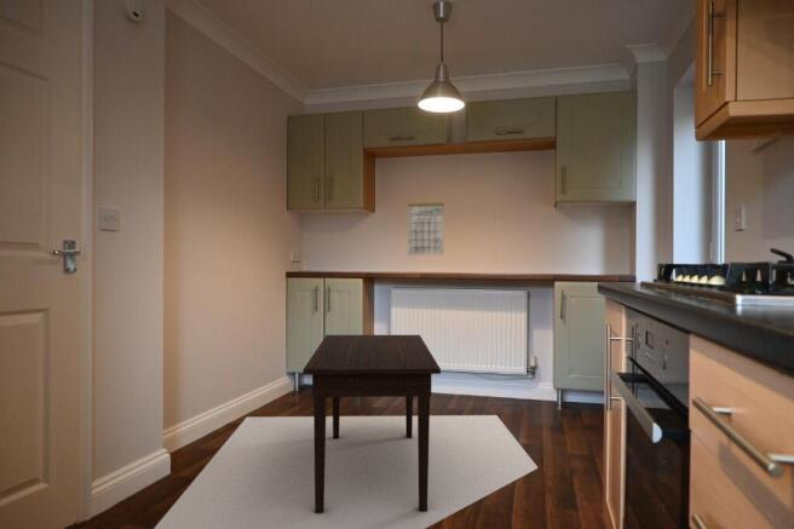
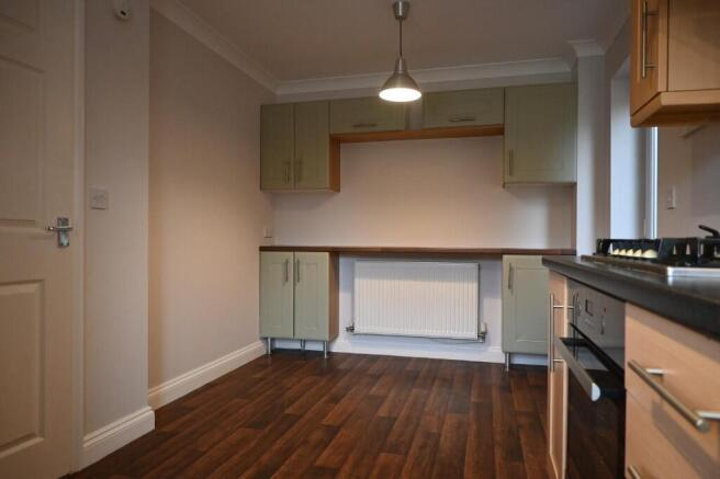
- calendar [407,191,445,257]
- dining table [153,334,539,529]
